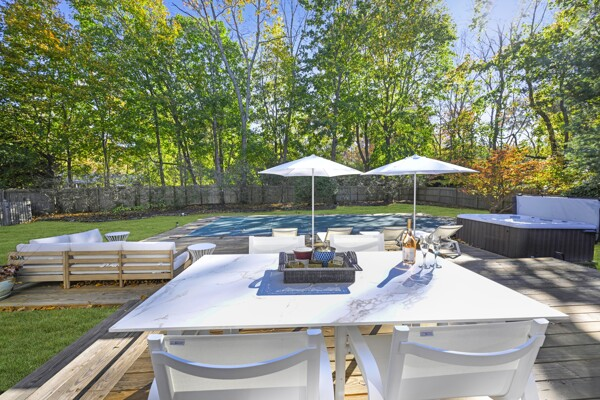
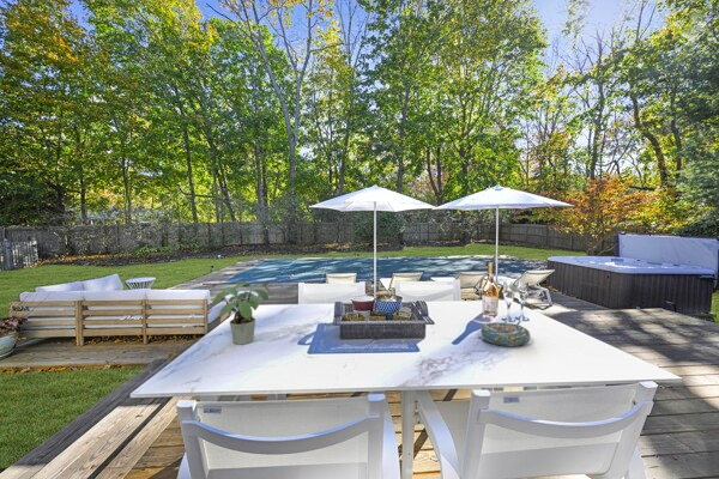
+ potted plant [212,280,273,345]
+ decorative bowl [479,321,532,347]
